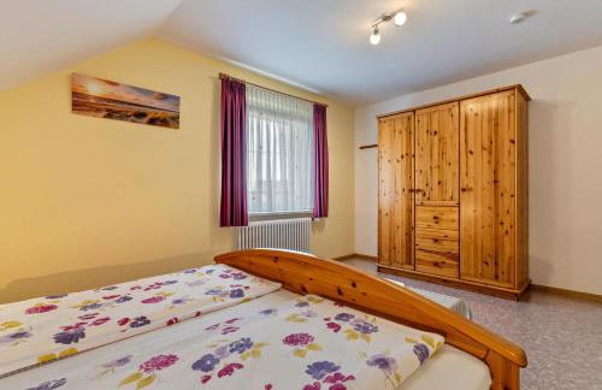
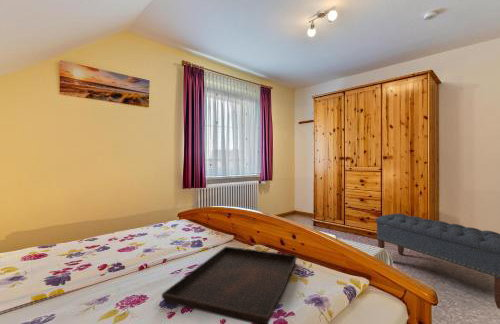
+ serving tray [161,245,298,324]
+ bench [375,213,500,310]
